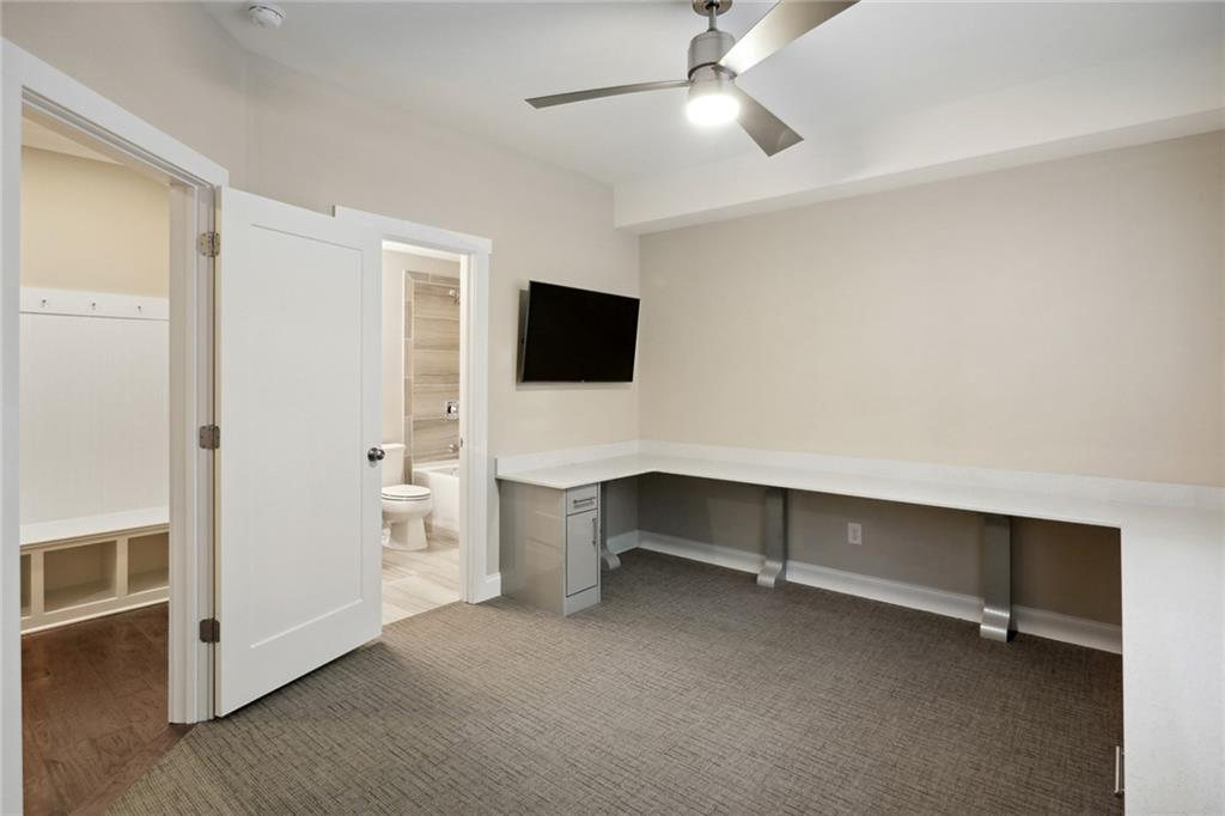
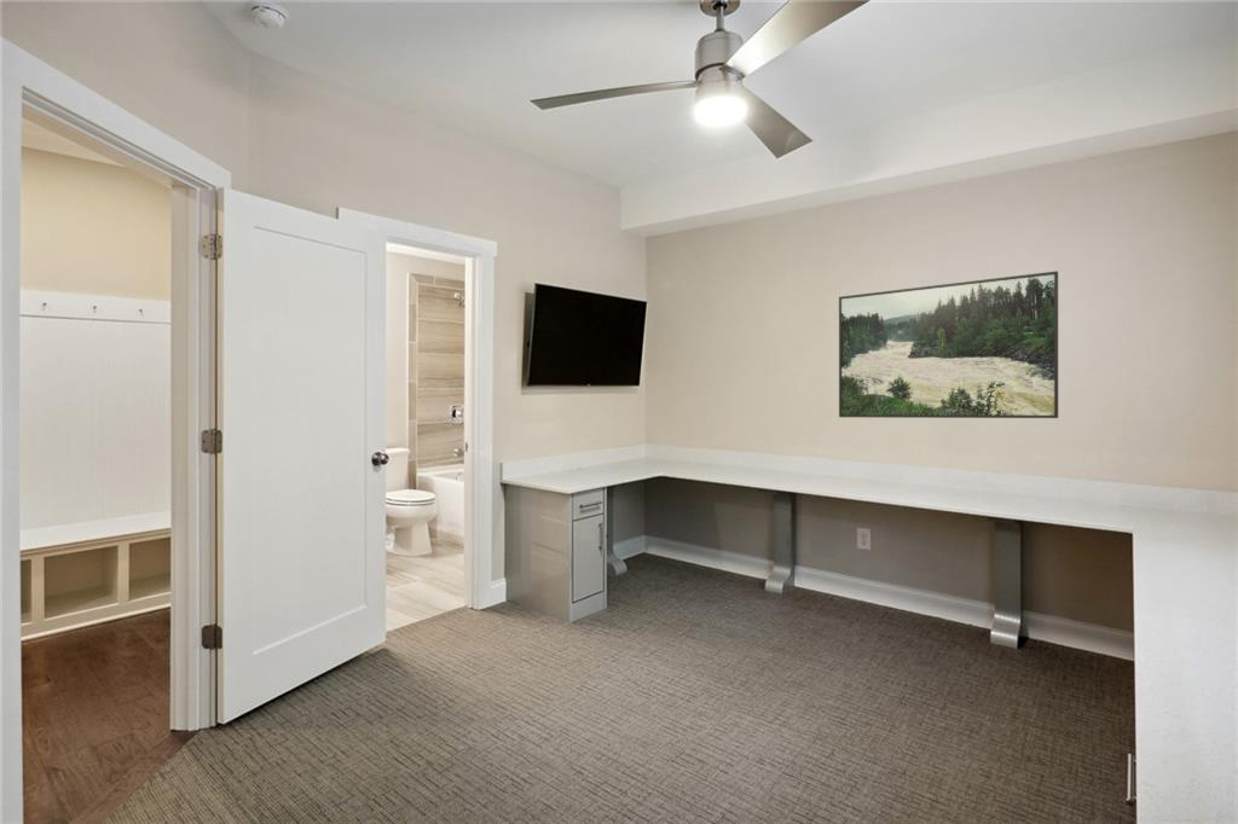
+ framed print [838,269,1059,419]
